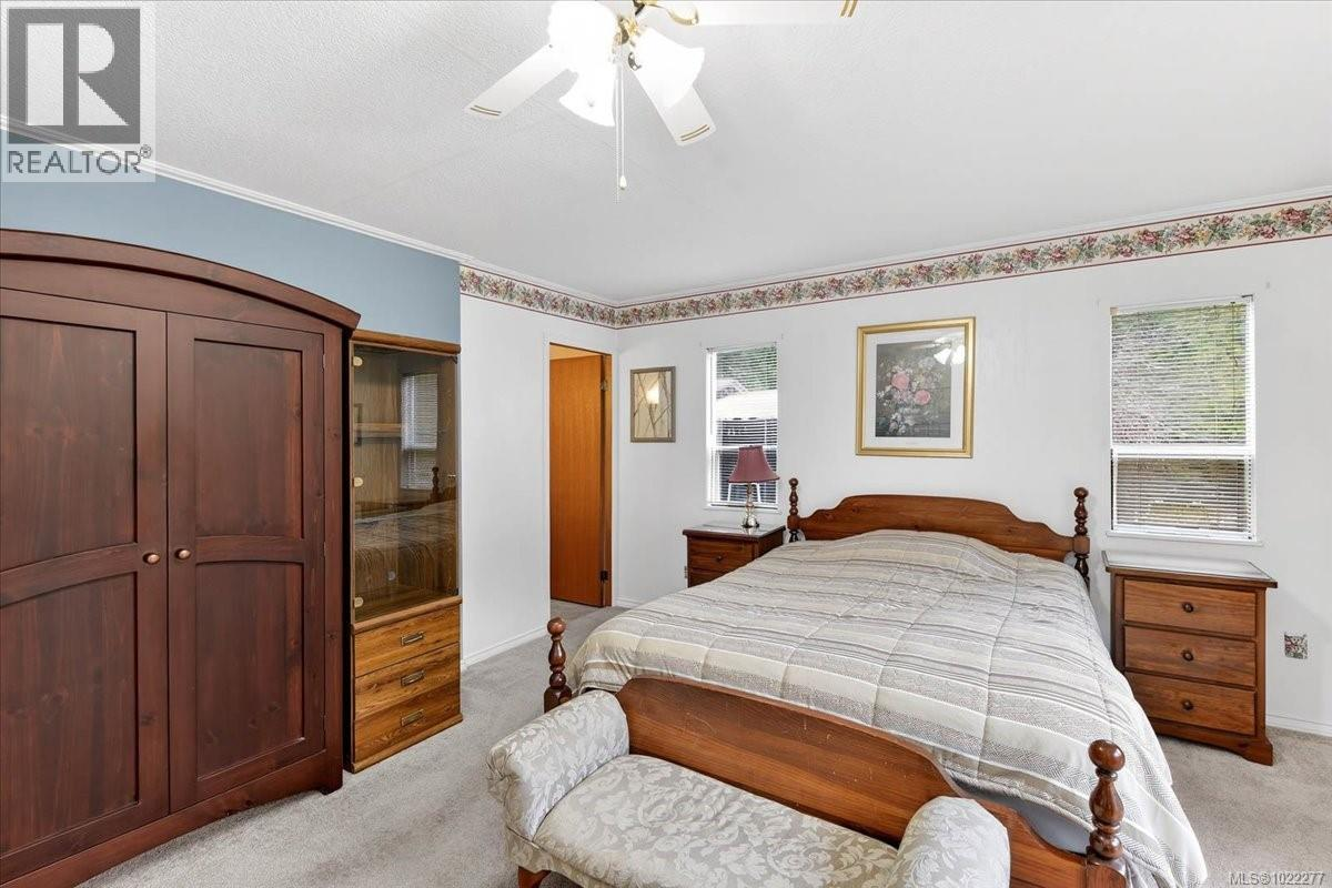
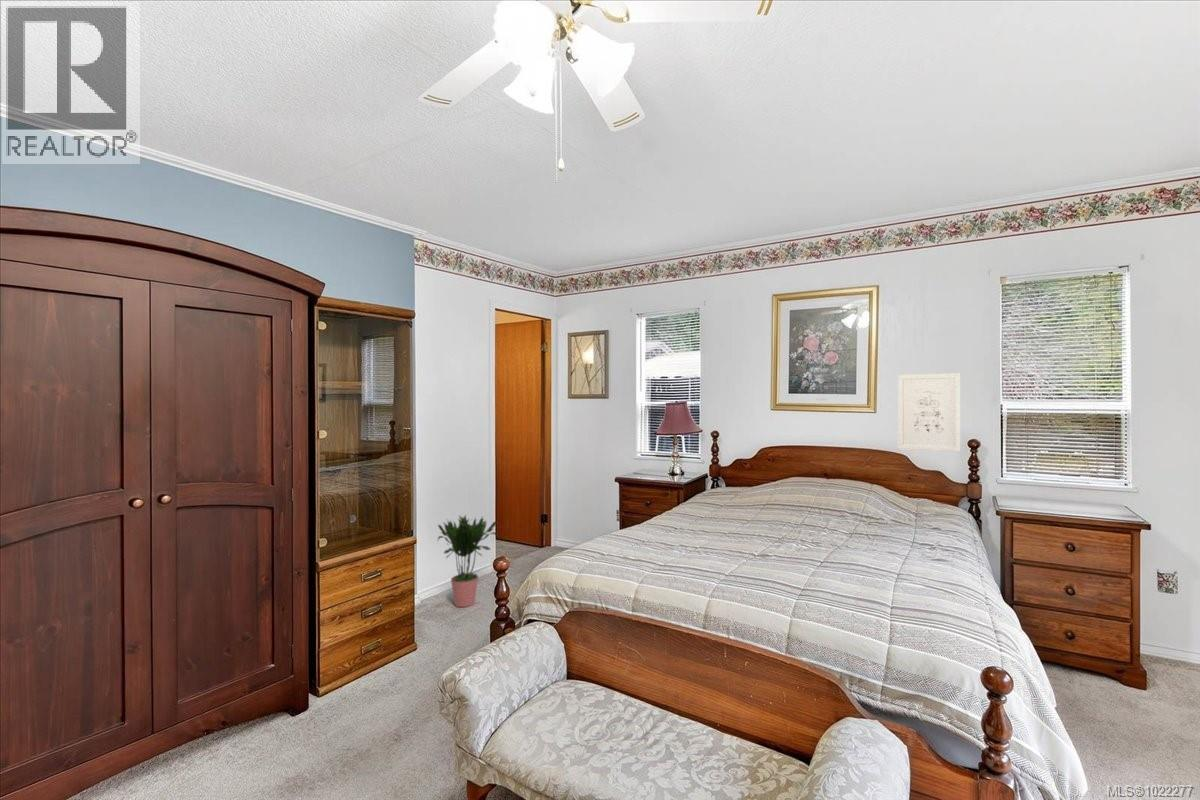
+ potted plant [437,514,499,608]
+ wall art [897,373,961,452]
